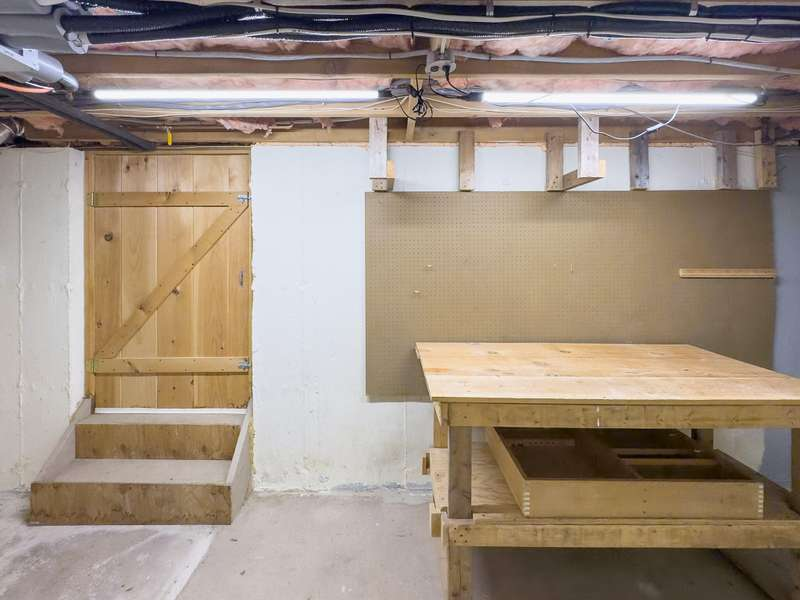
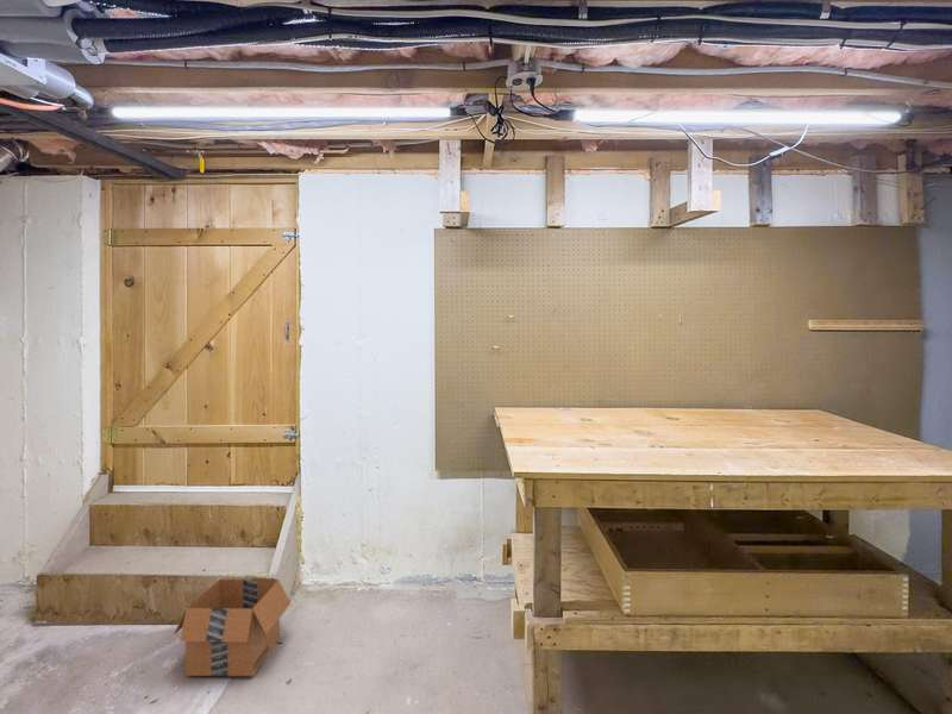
+ cardboard box [173,578,292,677]
